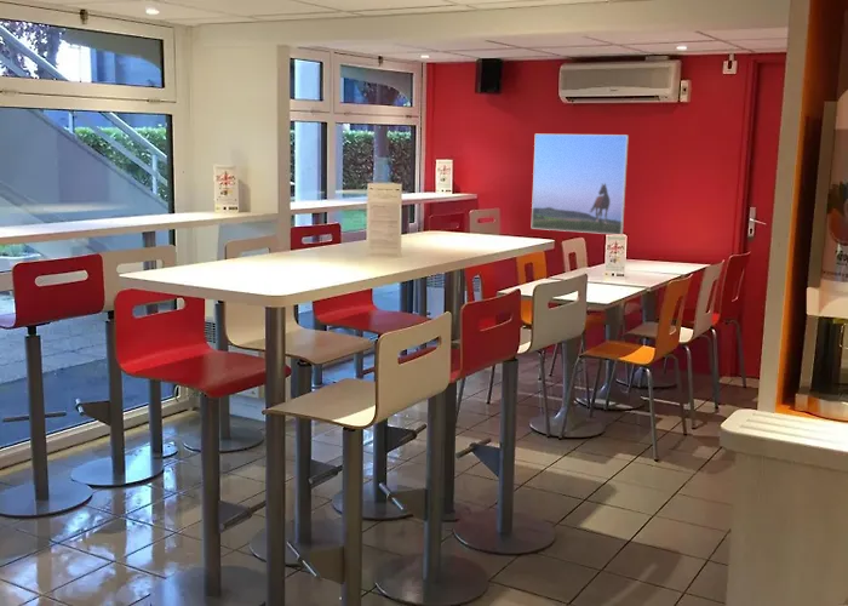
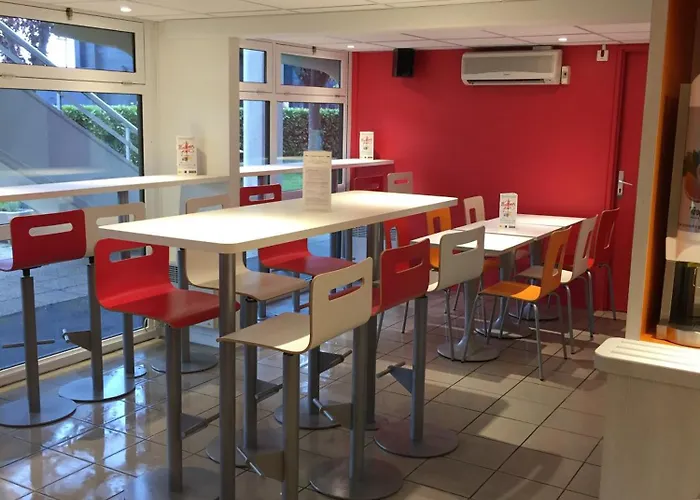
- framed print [531,133,630,235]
